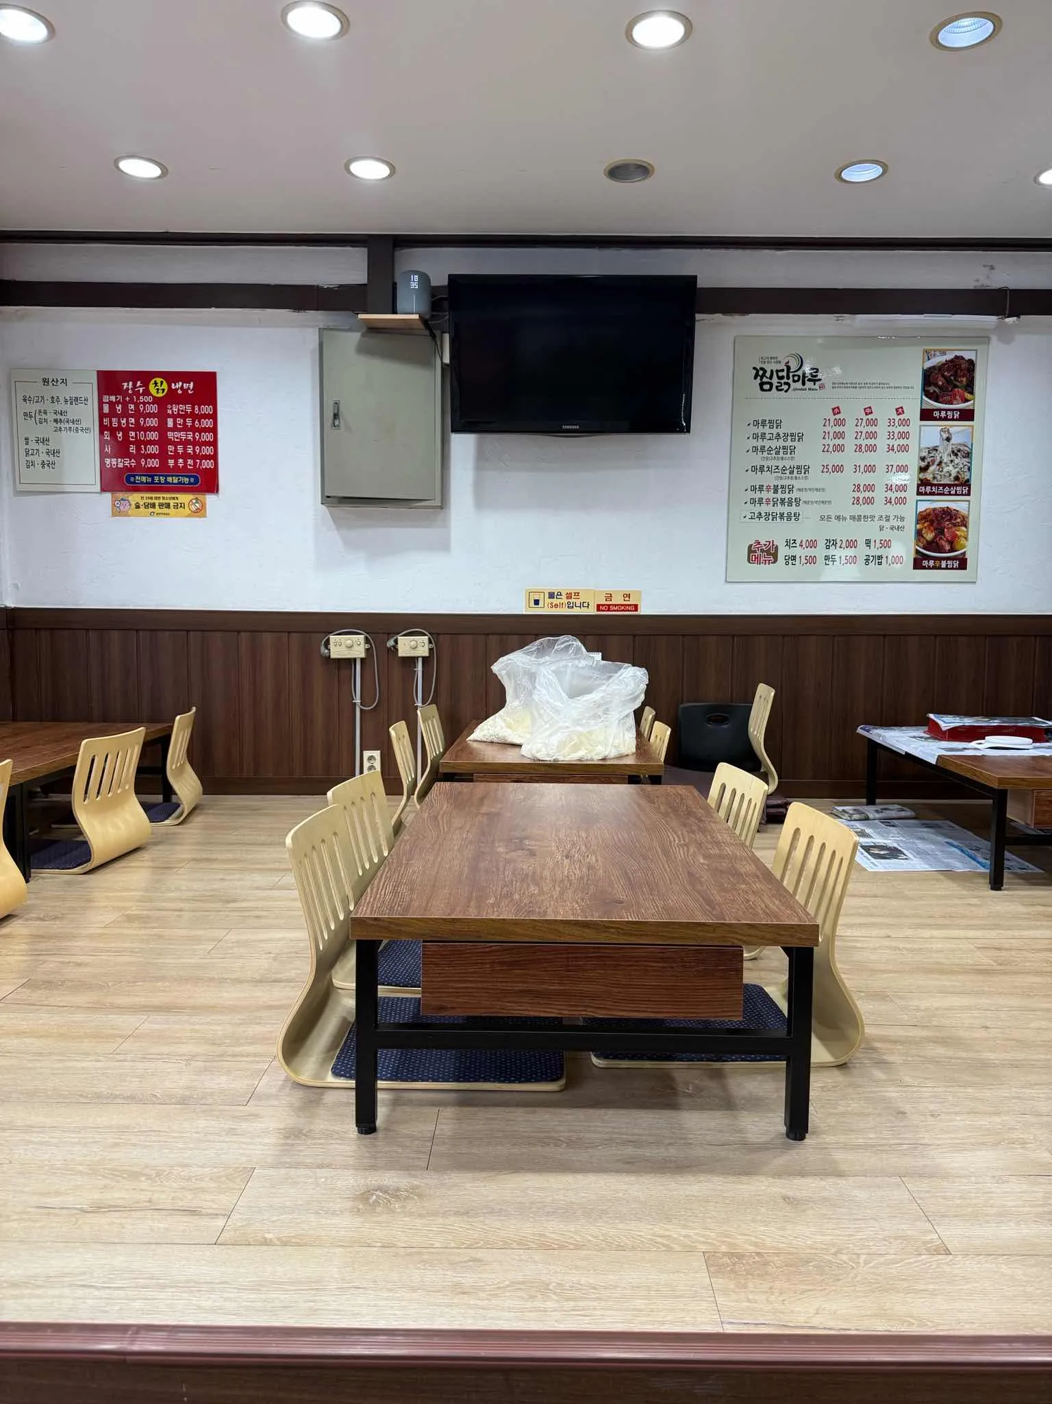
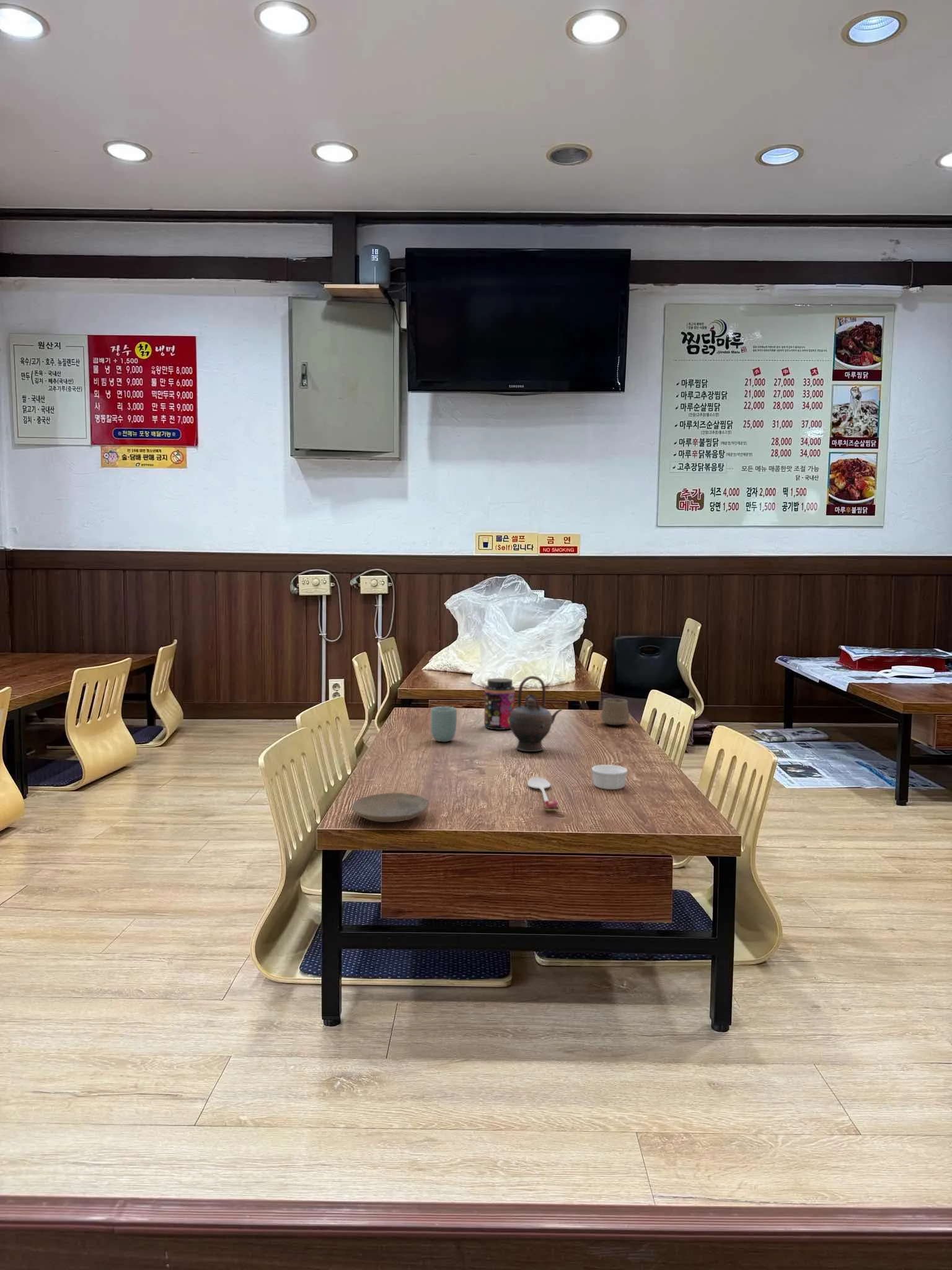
+ cup [430,706,457,742]
+ jar [483,678,516,730]
+ cup [600,698,630,726]
+ plate [351,793,430,823]
+ ramekin [591,764,628,790]
+ spoon [527,776,560,811]
+ teapot [509,675,563,752]
